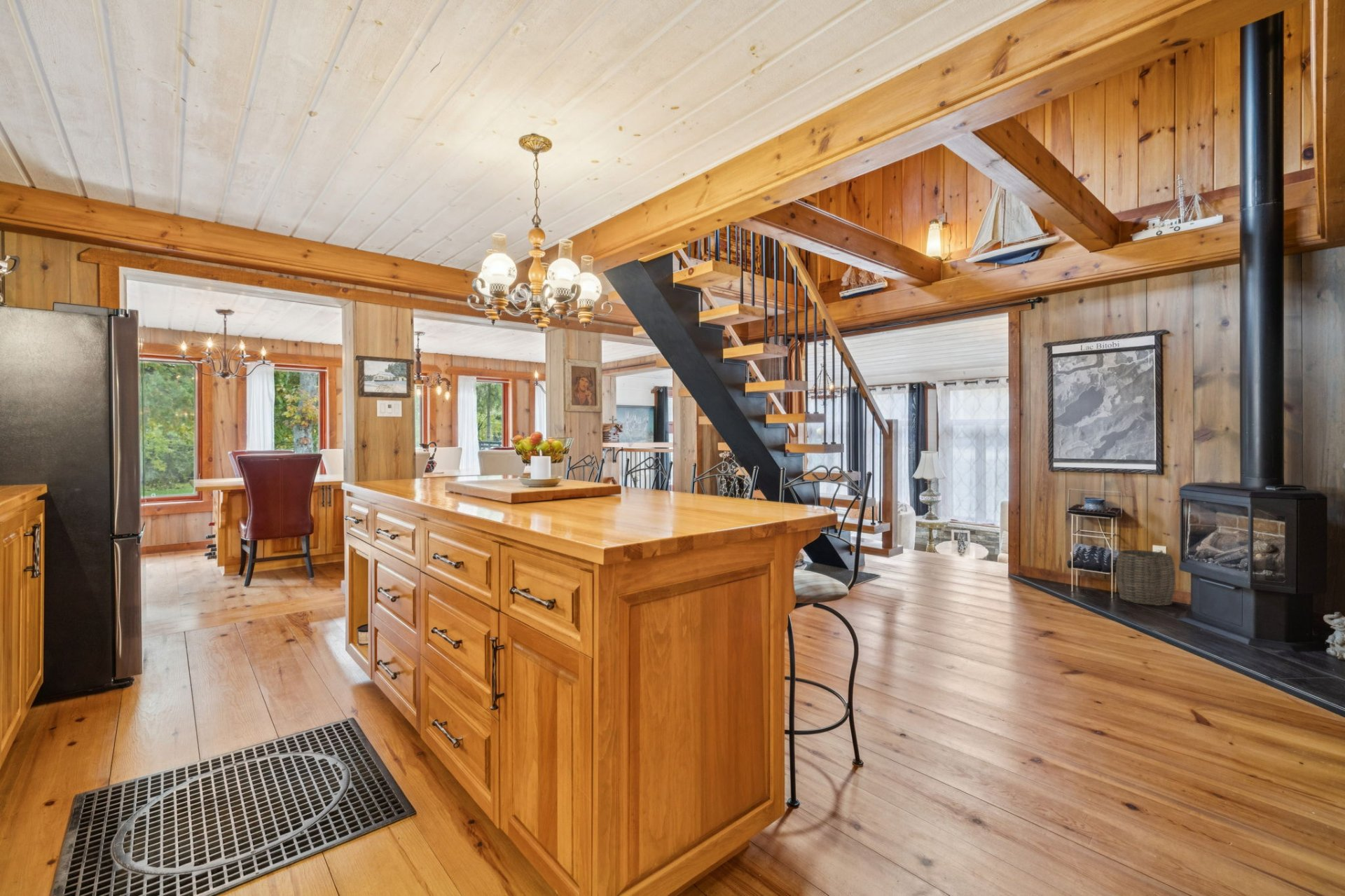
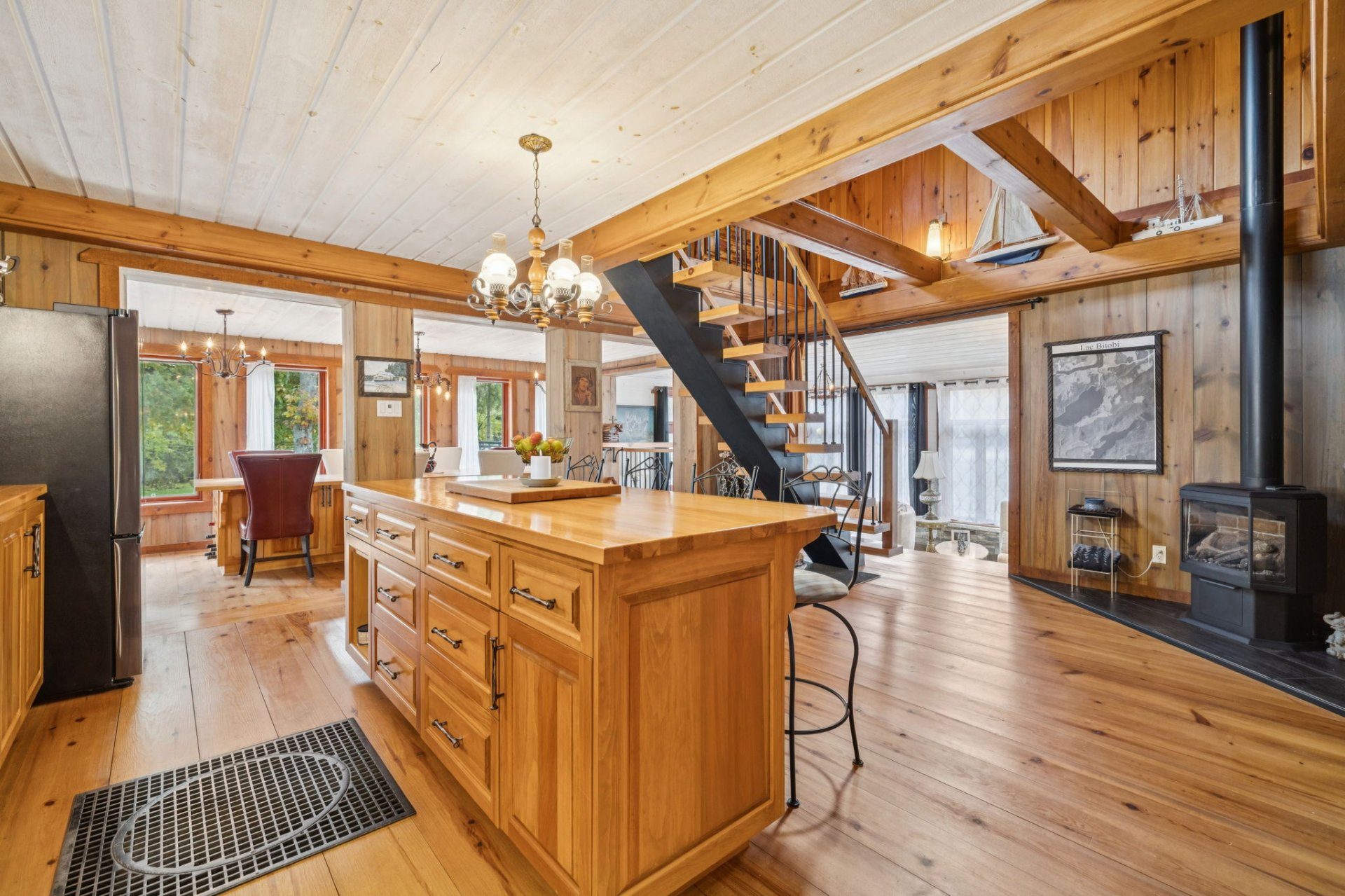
- woven basket [1115,549,1176,606]
